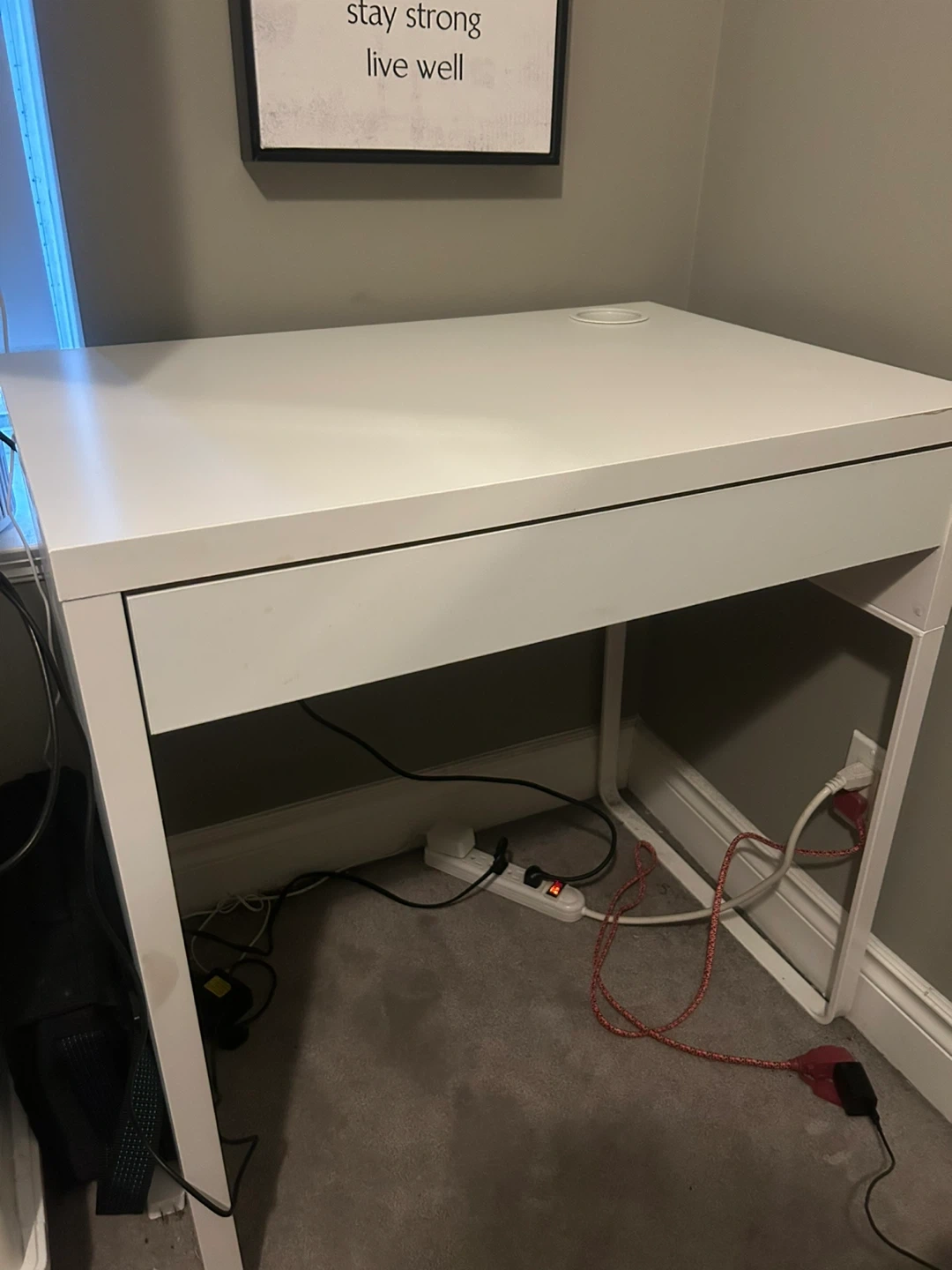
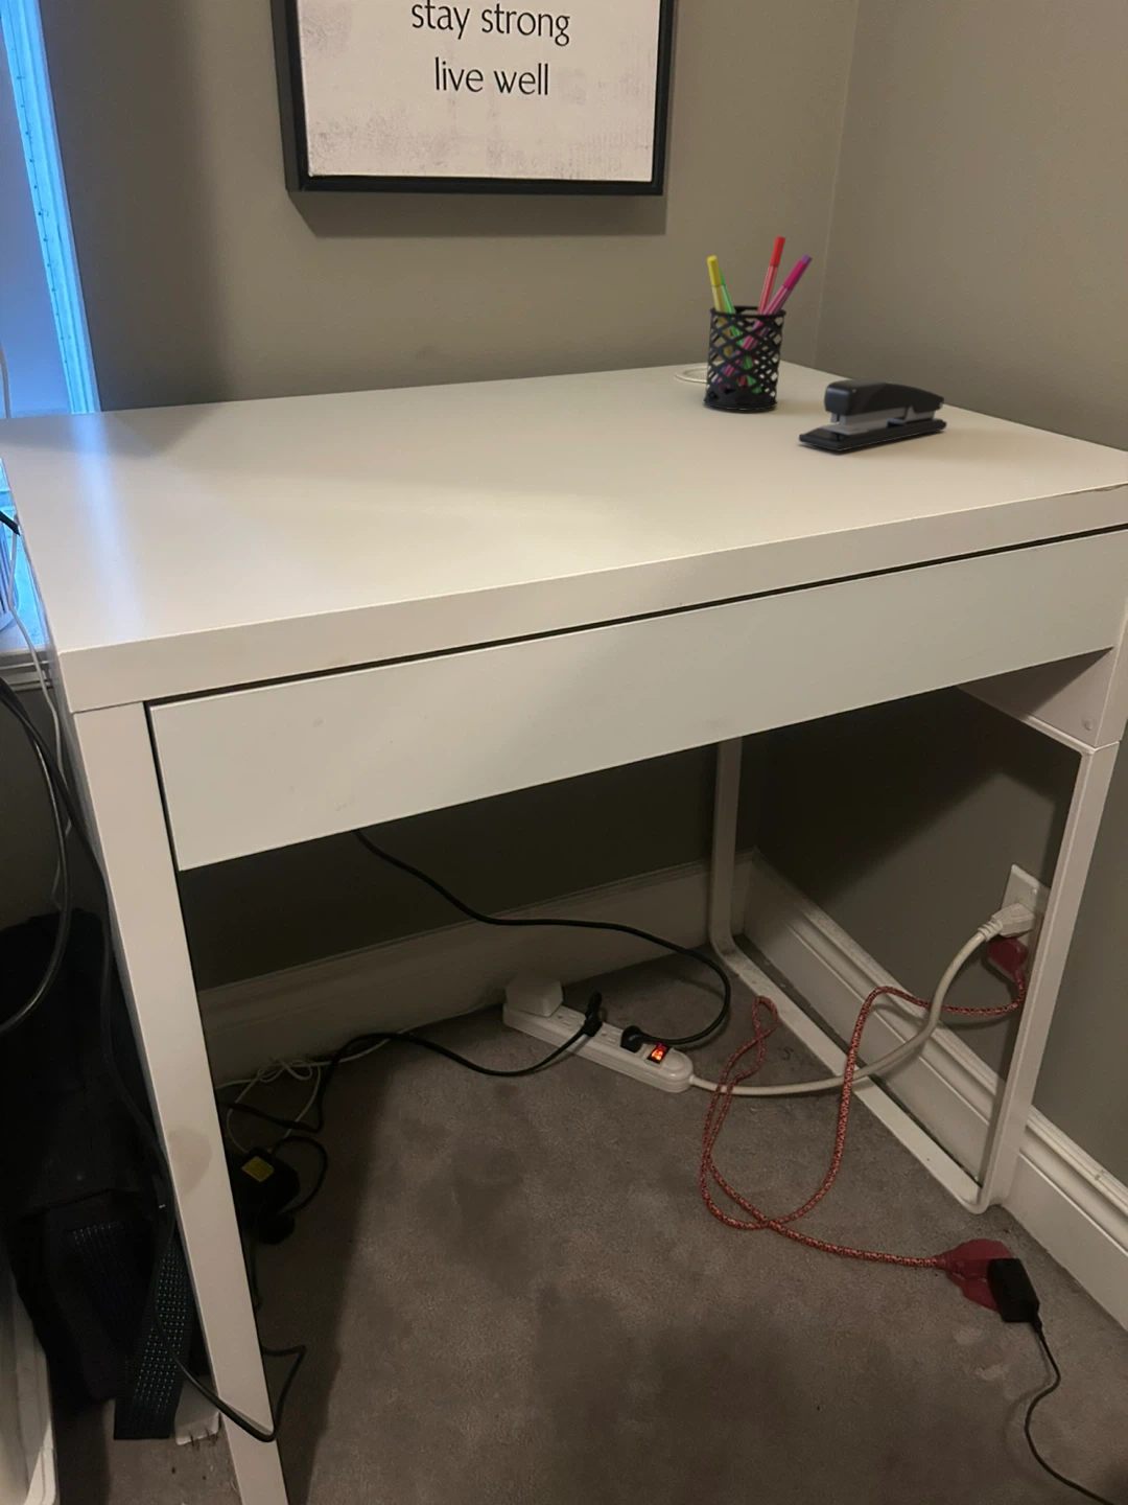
+ stapler [797,377,948,453]
+ pen holder [703,235,814,411]
